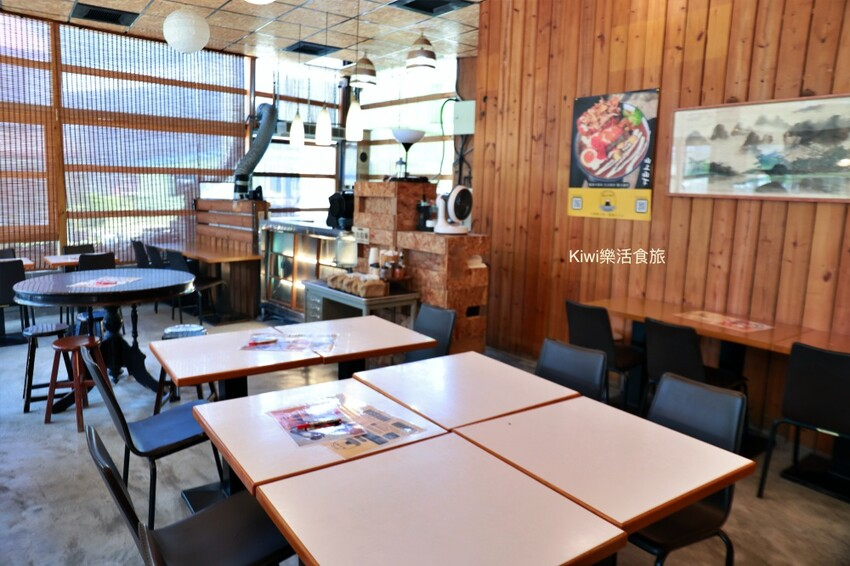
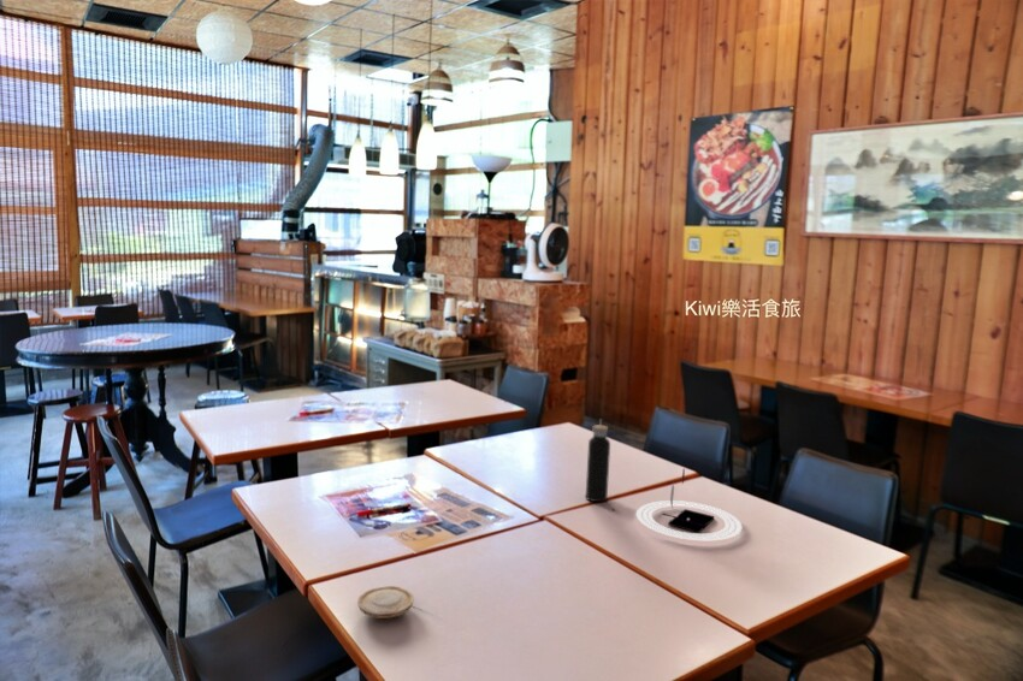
+ water bottle [585,419,611,503]
+ wood slice [356,585,415,620]
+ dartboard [635,468,743,541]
